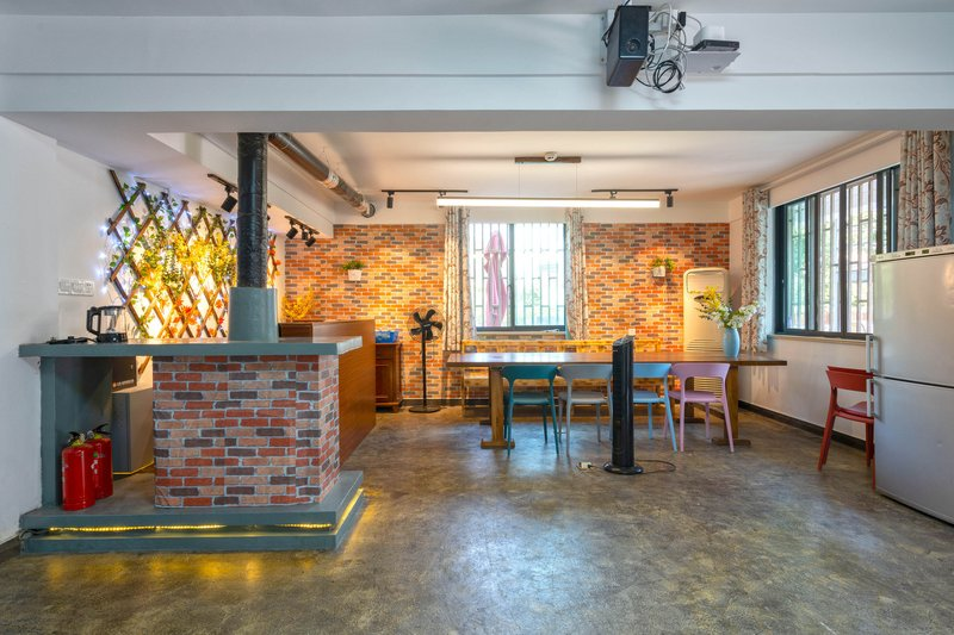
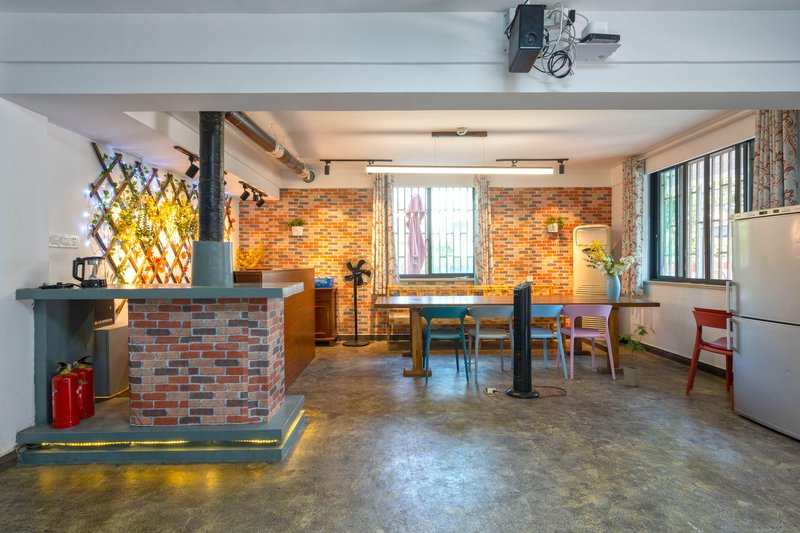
+ house plant [619,323,656,388]
